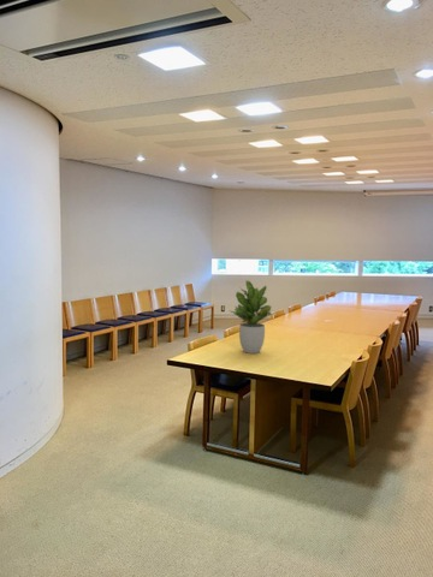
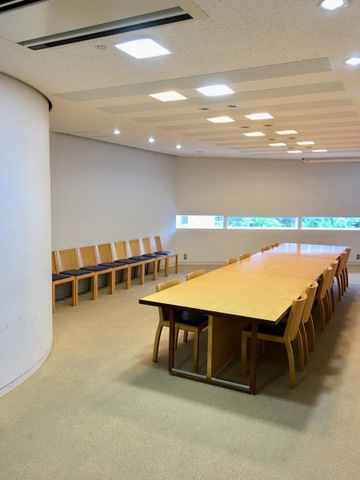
- potted plant [230,279,278,355]
